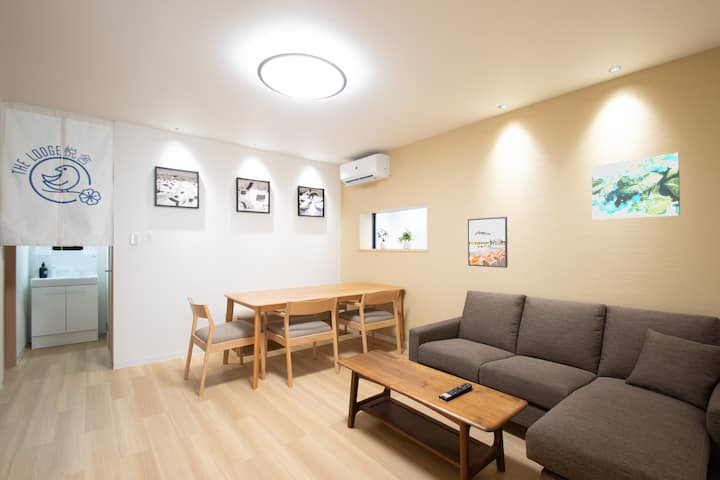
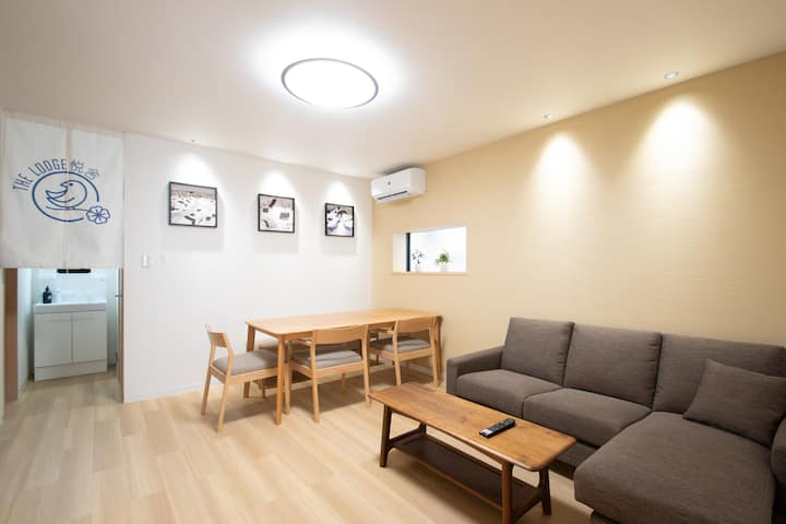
- wall art [591,152,681,221]
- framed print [467,216,509,269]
